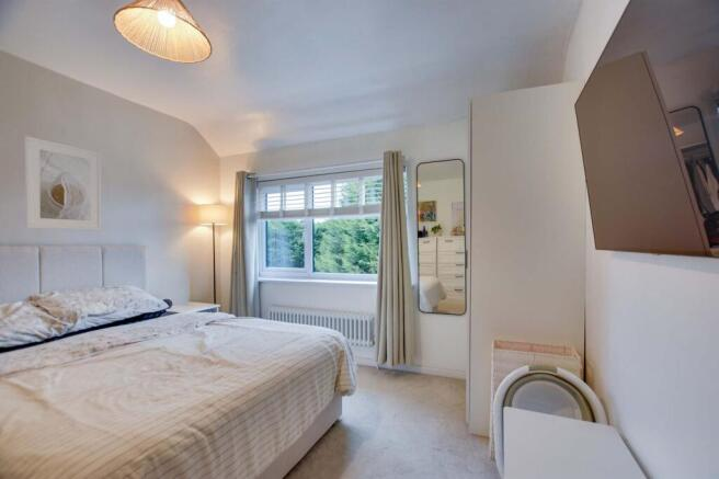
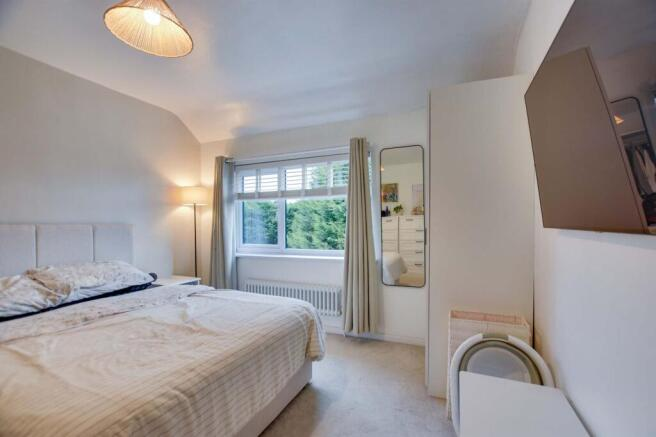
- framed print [24,135,103,231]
